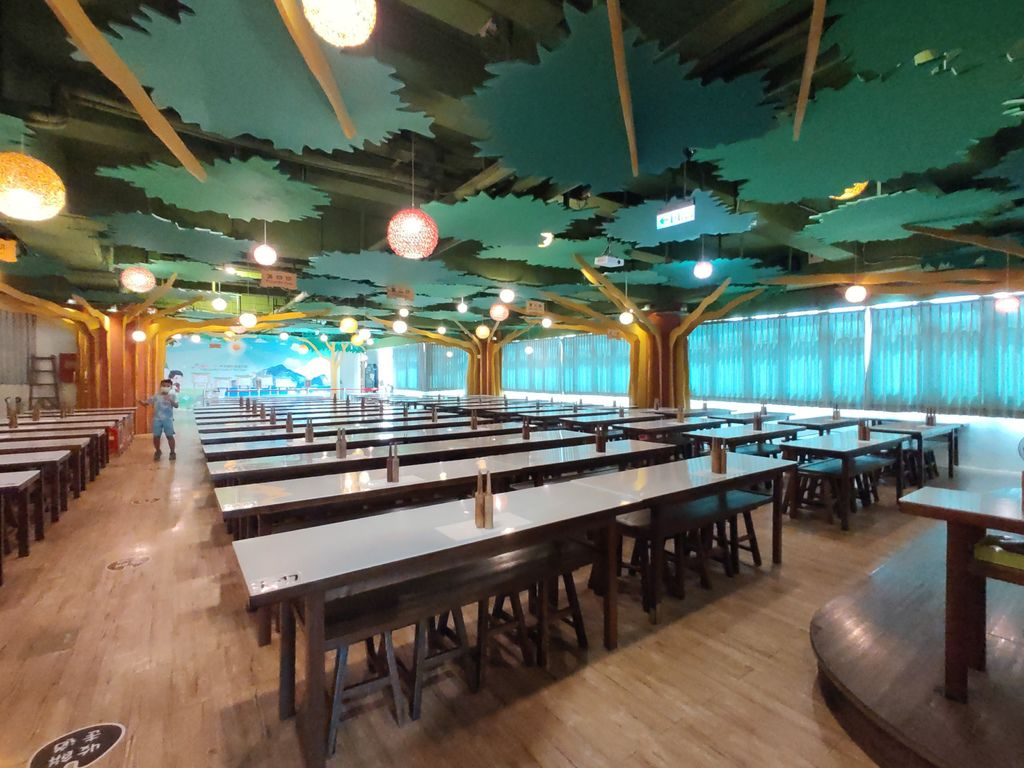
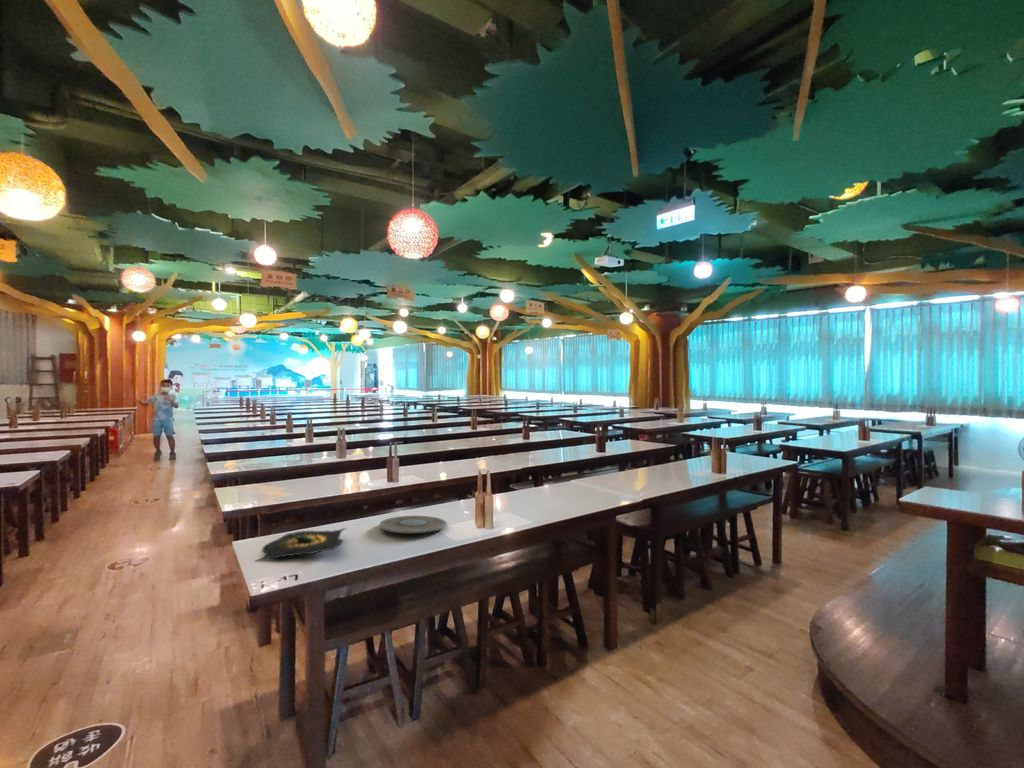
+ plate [379,515,447,534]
+ tequila [255,527,348,562]
